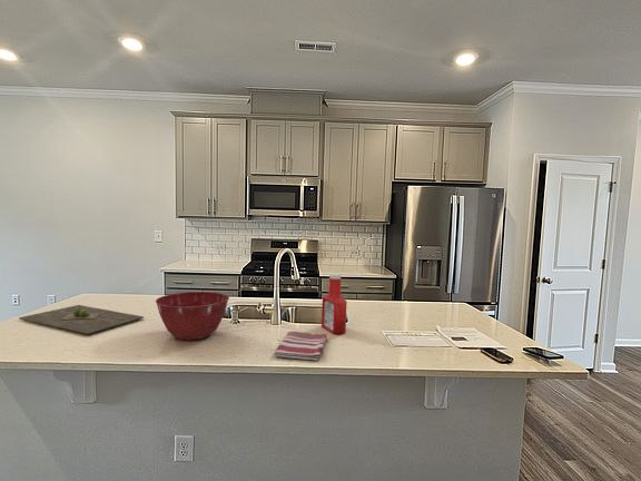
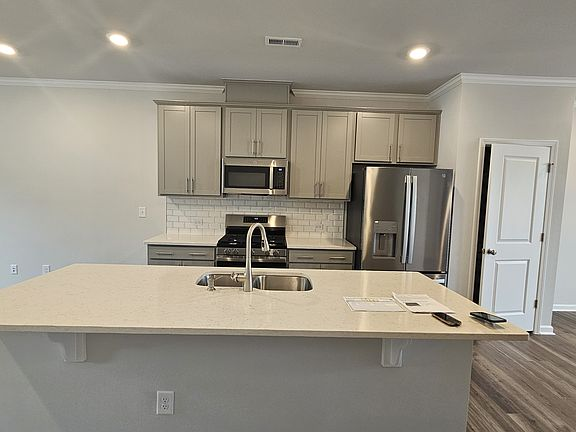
- cutting board [18,304,145,335]
- dish towel [273,331,328,362]
- soap bottle [320,273,348,335]
- mixing bowl [155,291,230,342]
